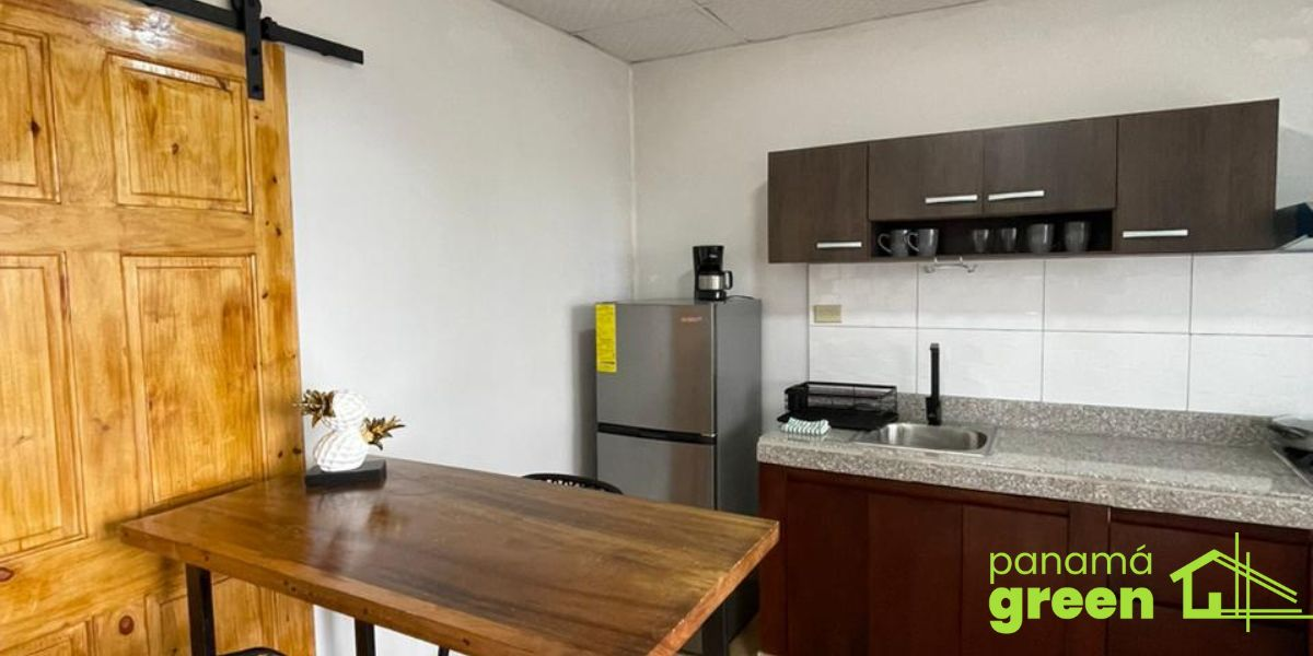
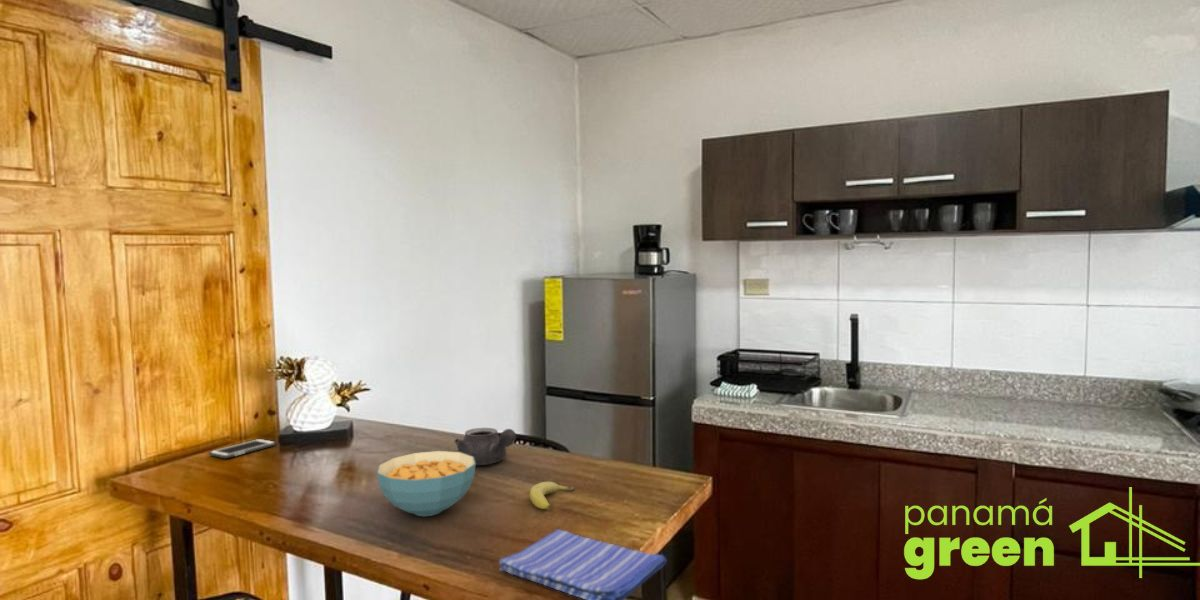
+ teapot [454,427,517,466]
+ cell phone [208,438,277,459]
+ dish towel [498,528,668,600]
+ fruit [529,481,576,510]
+ cereal bowl [376,450,476,517]
